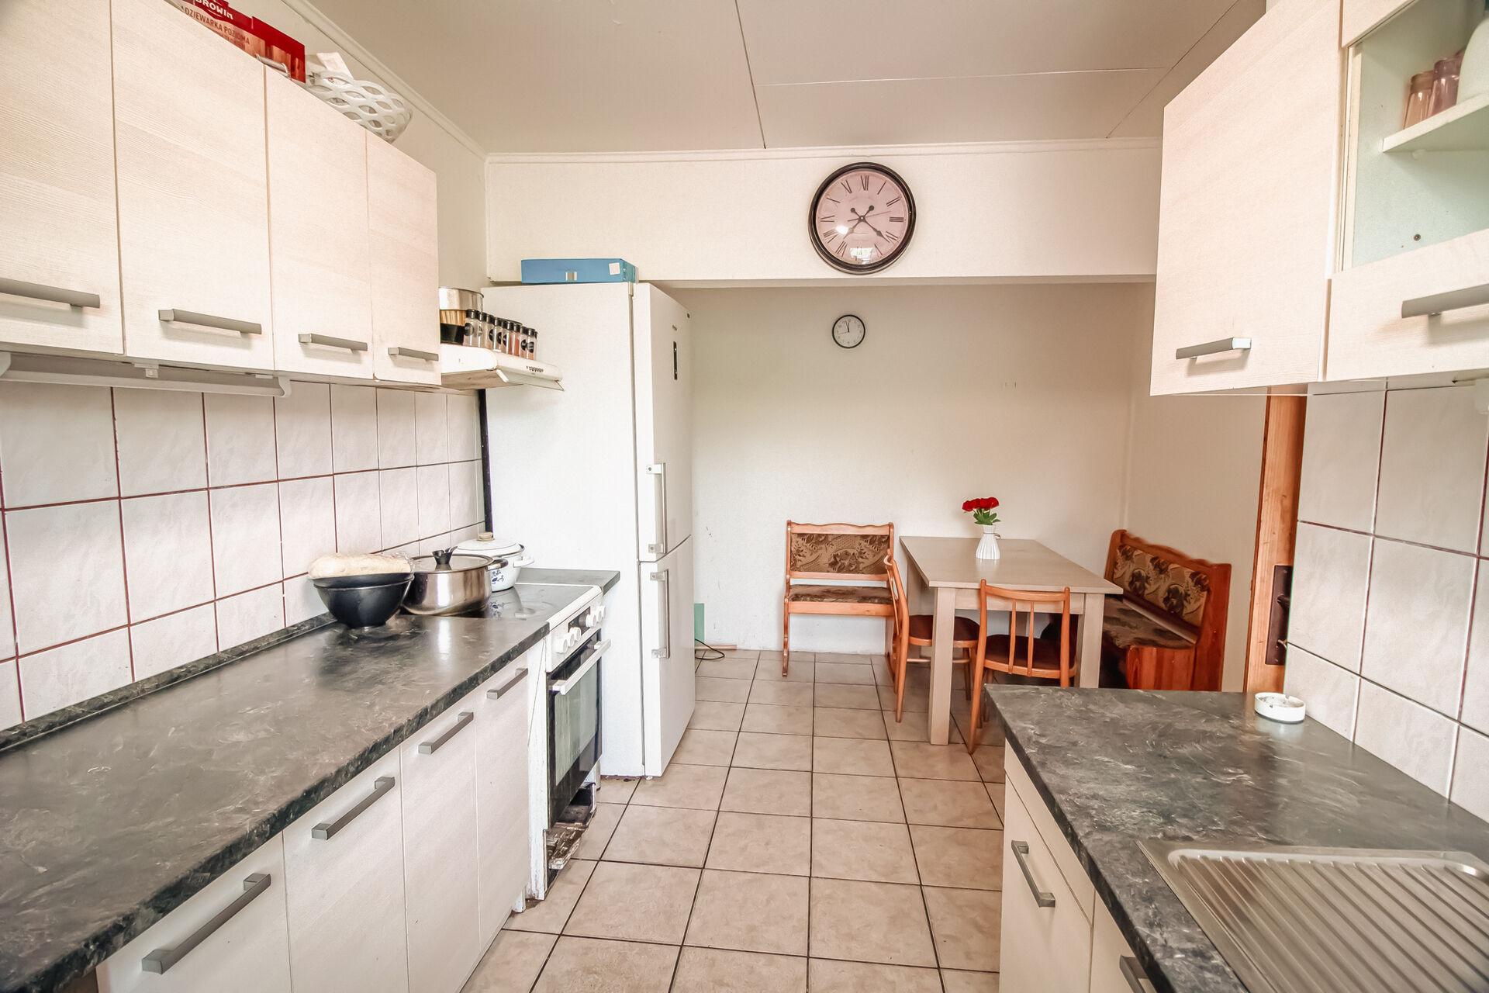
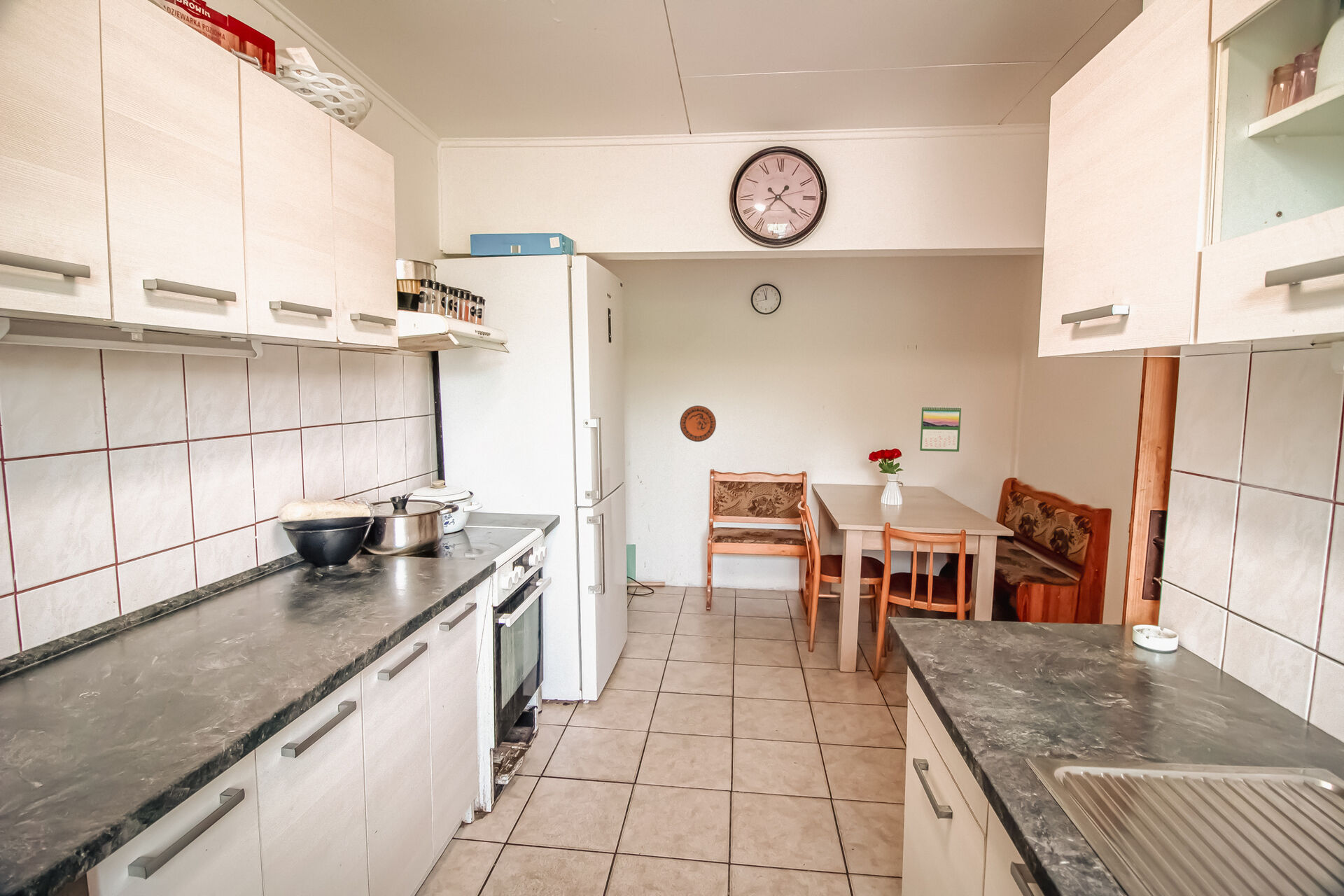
+ calendar [919,405,962,452]
+ decorative plate [679,405,717,442]
